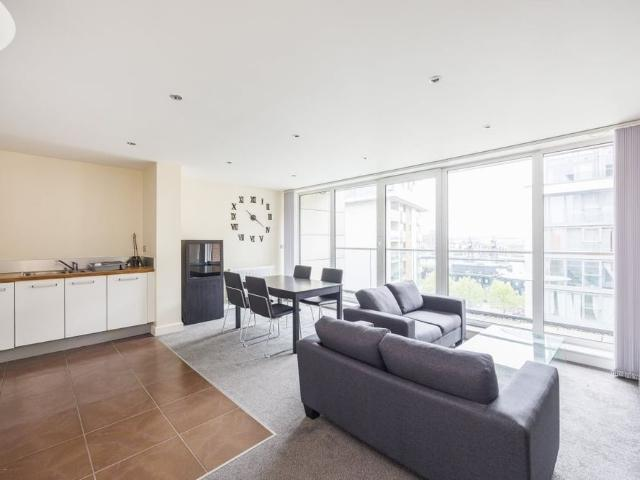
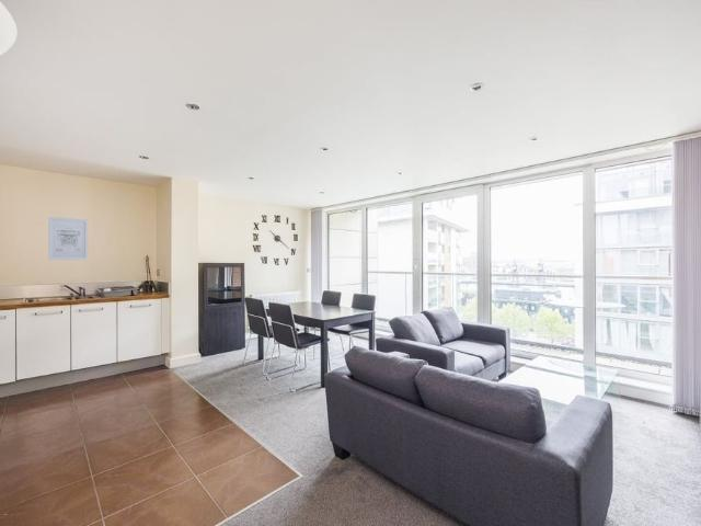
+ wall art [47,216,89,261]
